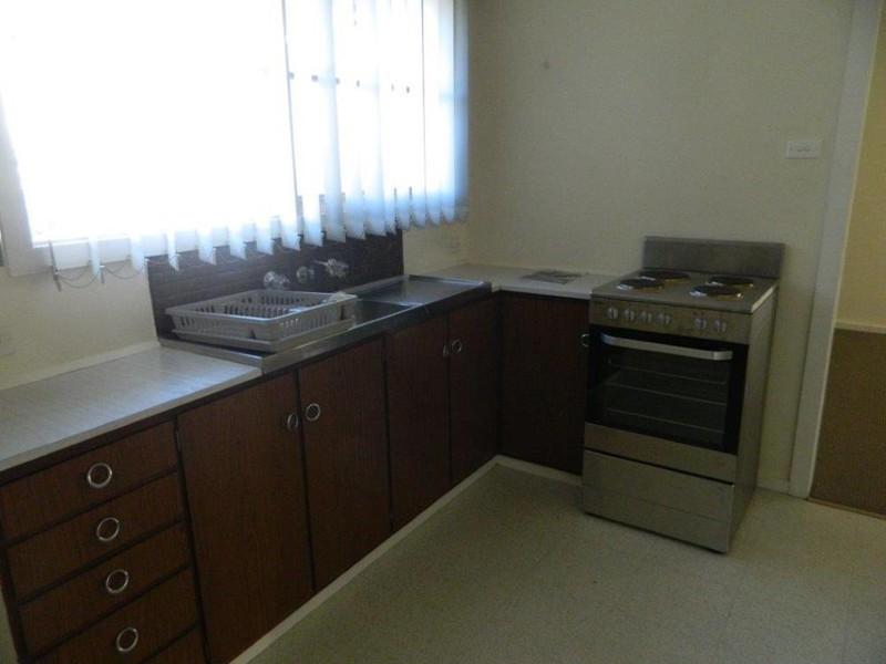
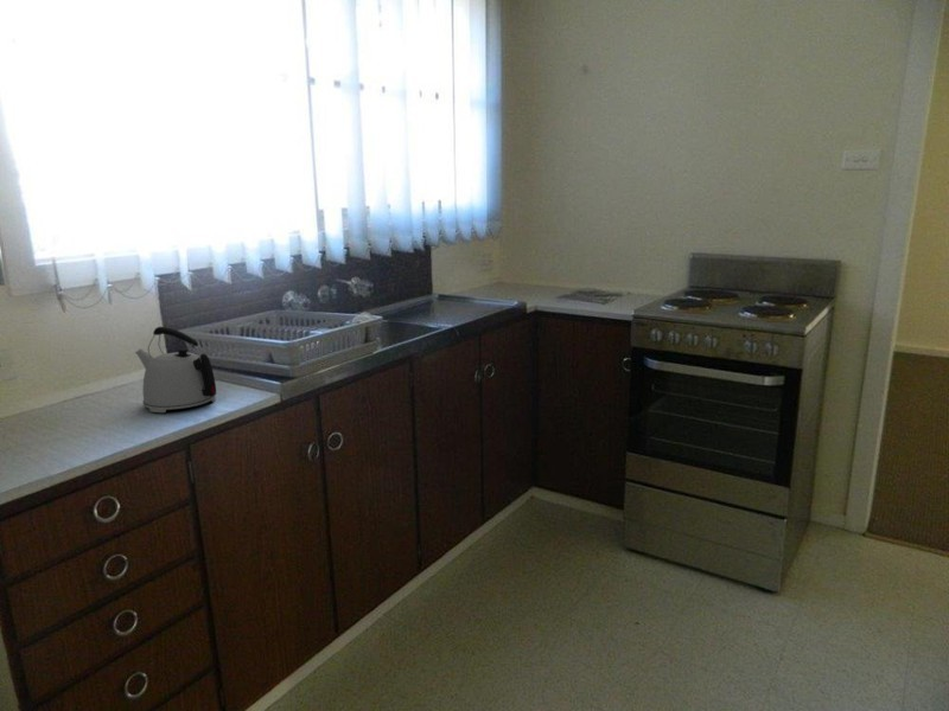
+ kettle [134,326,217,414]
